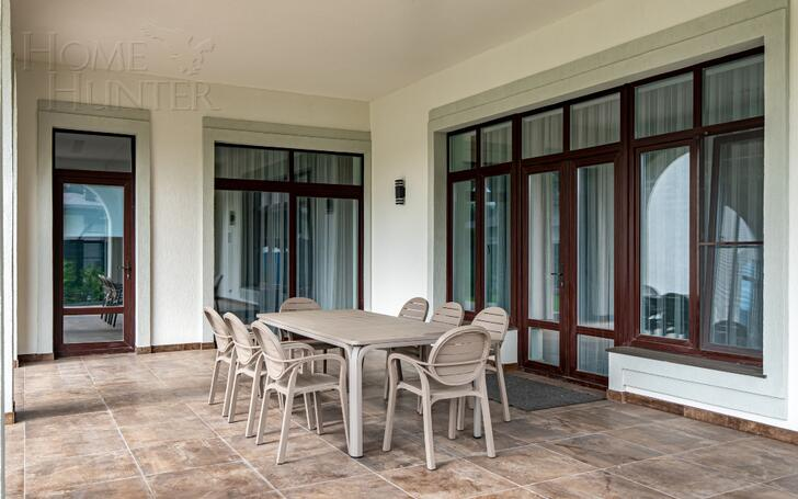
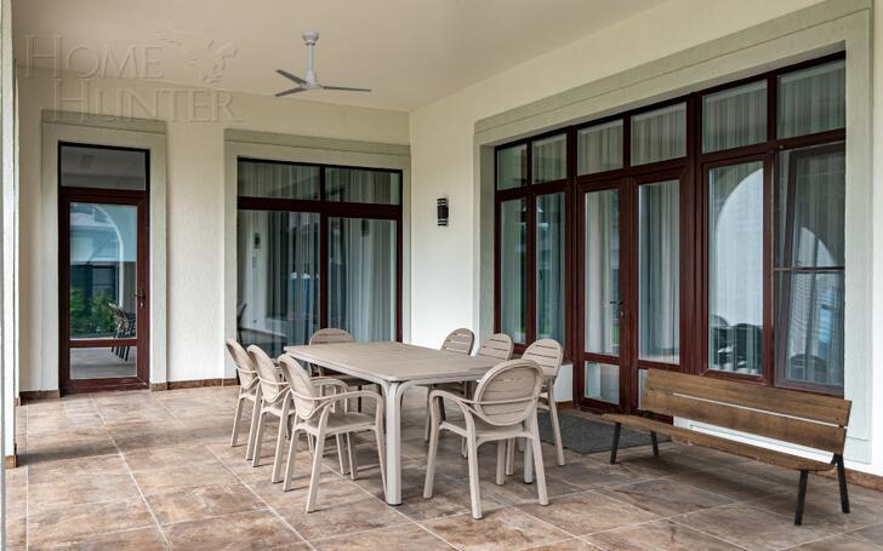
+ ceiling fan [272,29,372,98]
+ bench [600,367,854,527]
